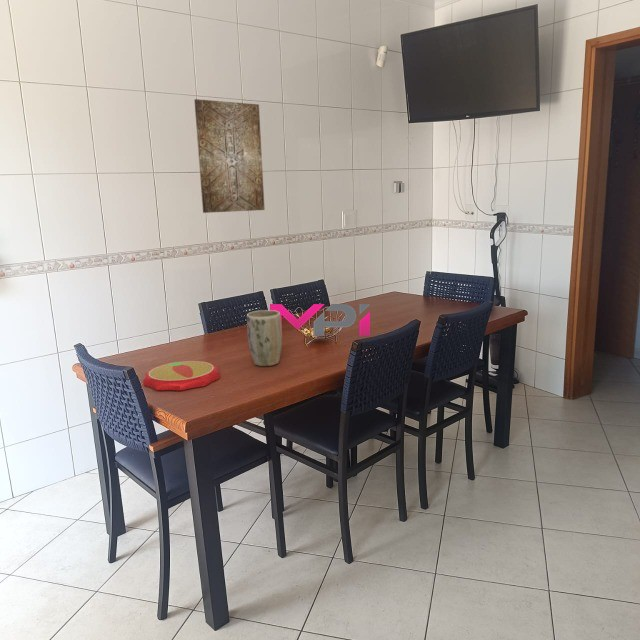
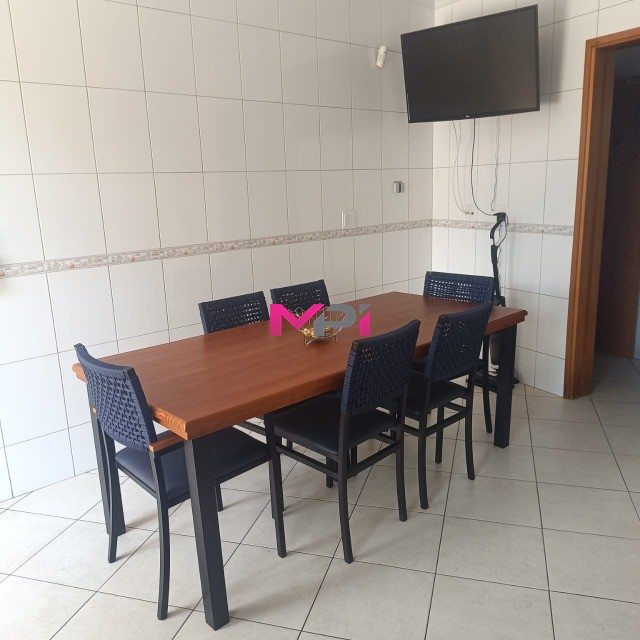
- plate [142,360,220,392]
- plant pot [246,309,283,367]
- wall art [193,98,266,214]
